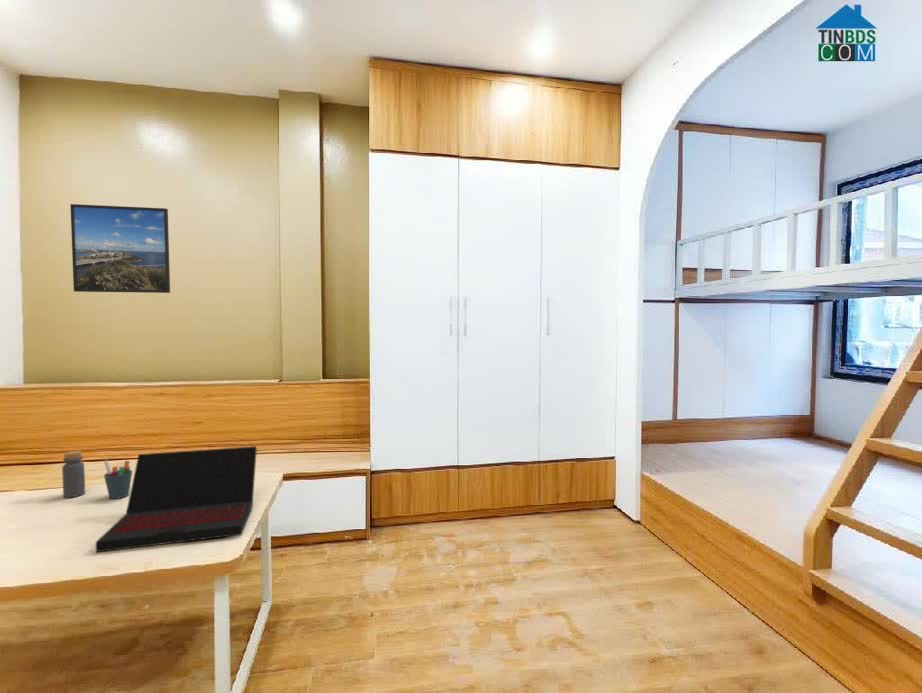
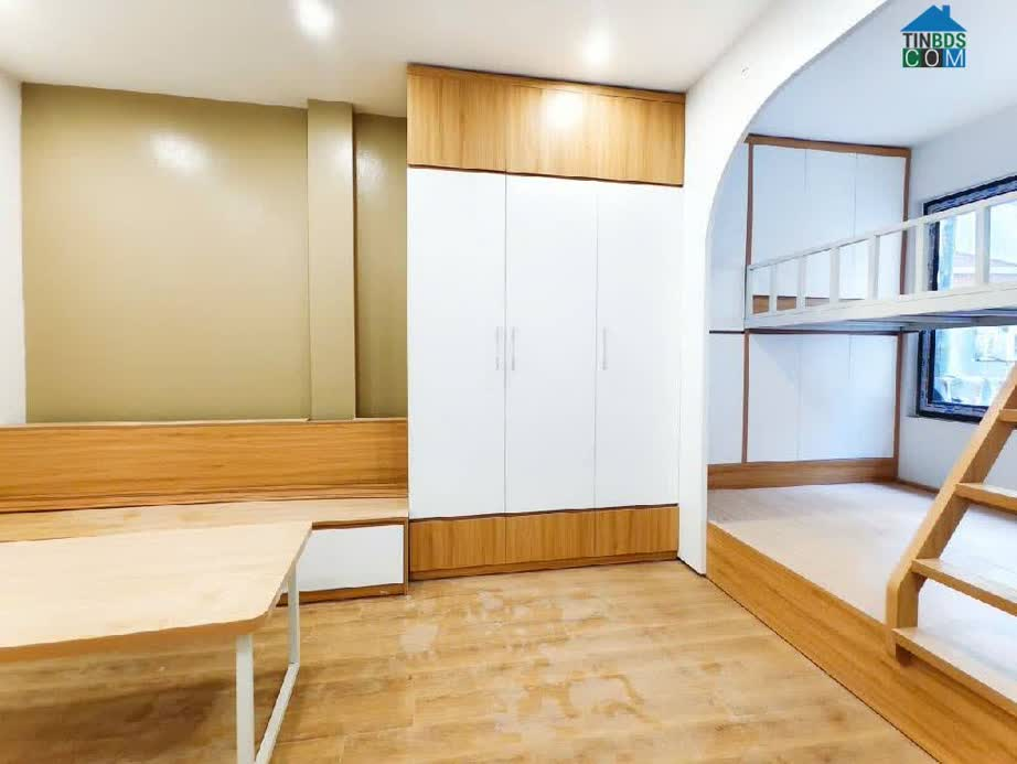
- bottle [61,450,86,499]
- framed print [69,203,171,294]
- laptop [95,445,258,553]
- pen holder [103,459,133,500]
